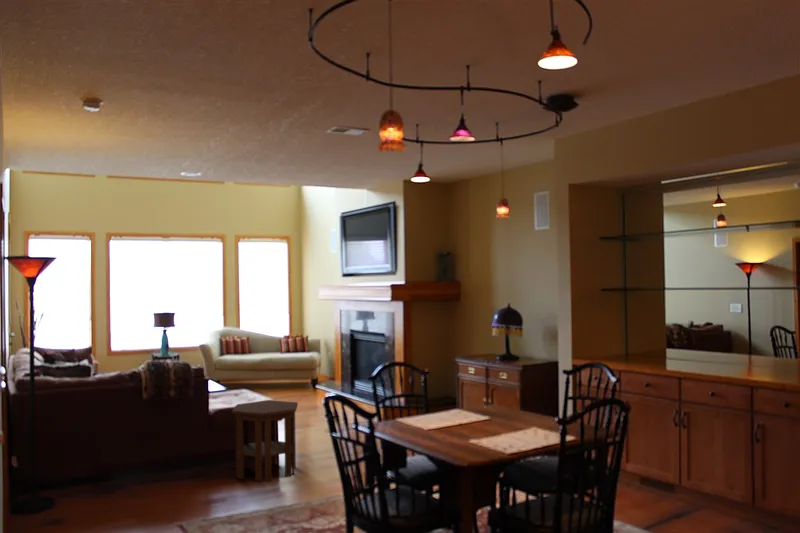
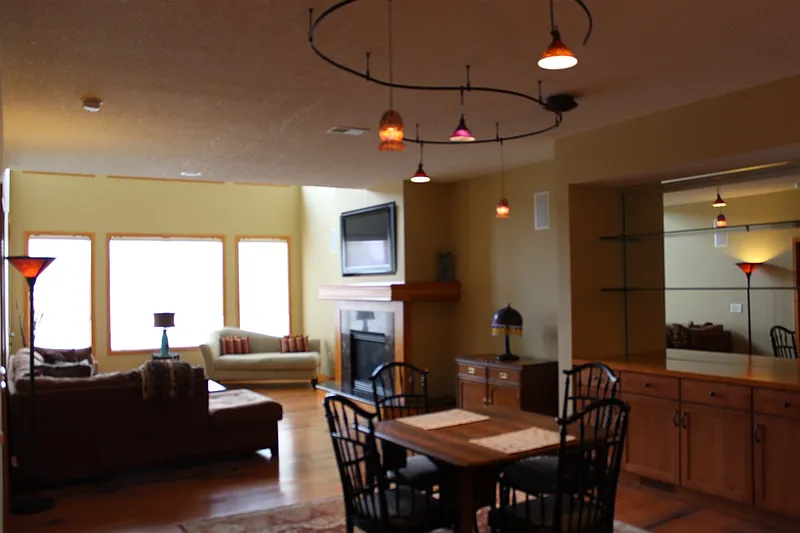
- side table [231,399,299,482]
